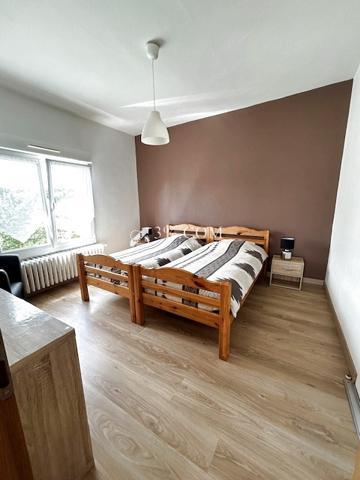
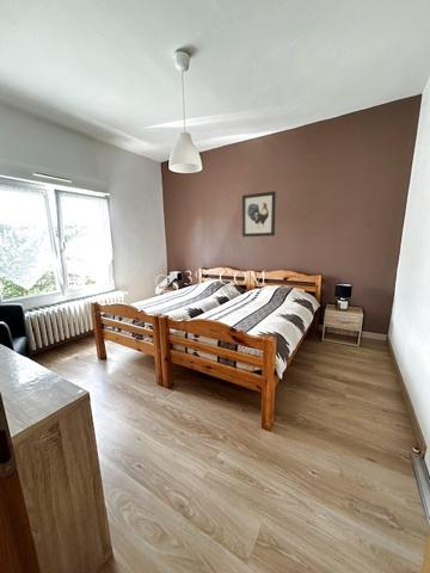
+ wall art [241,190,277,238]
